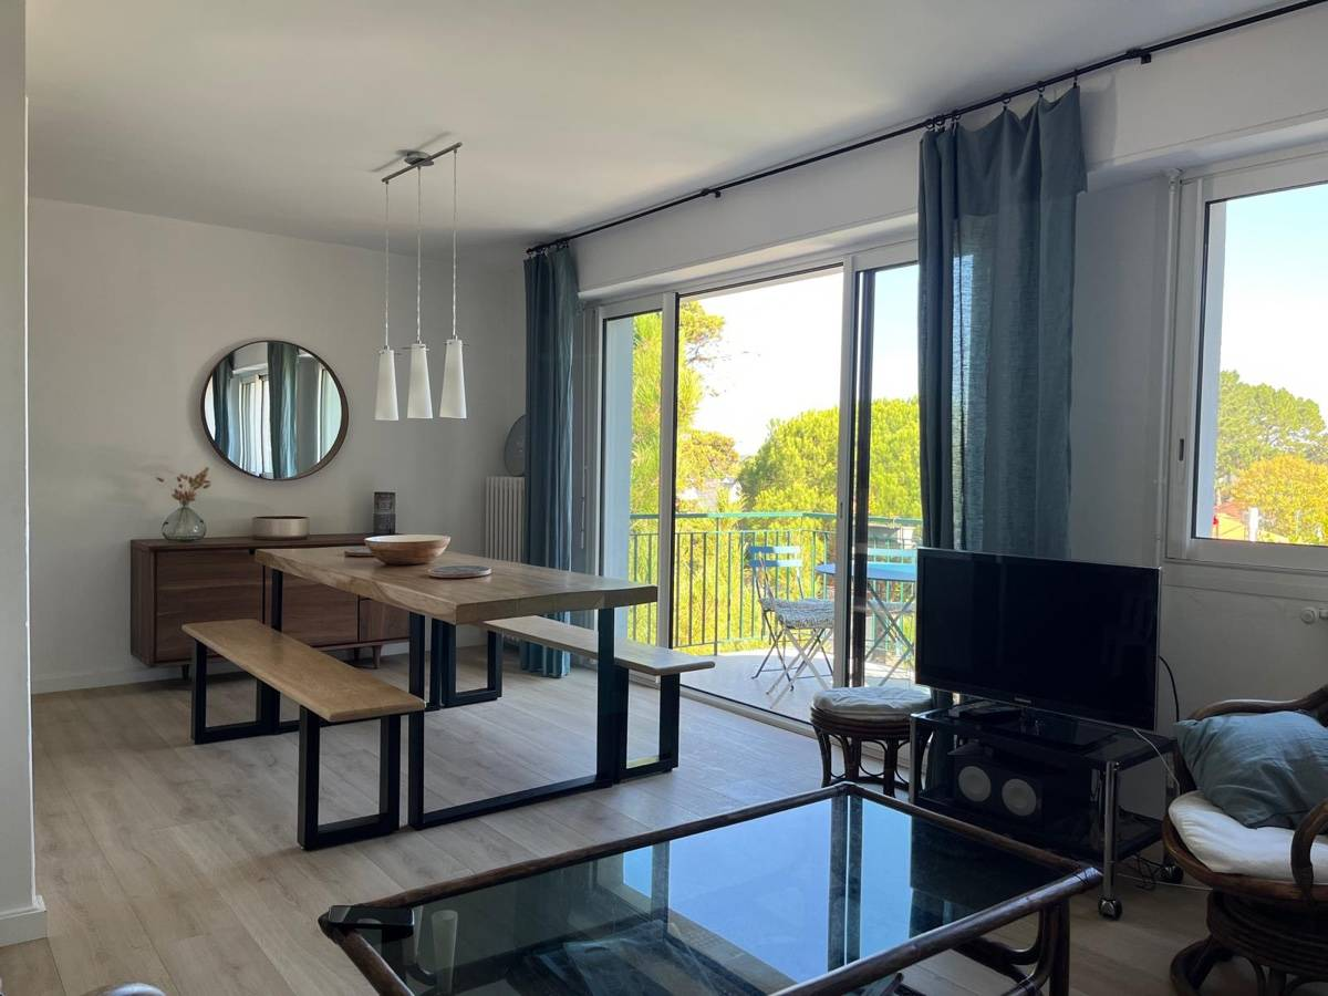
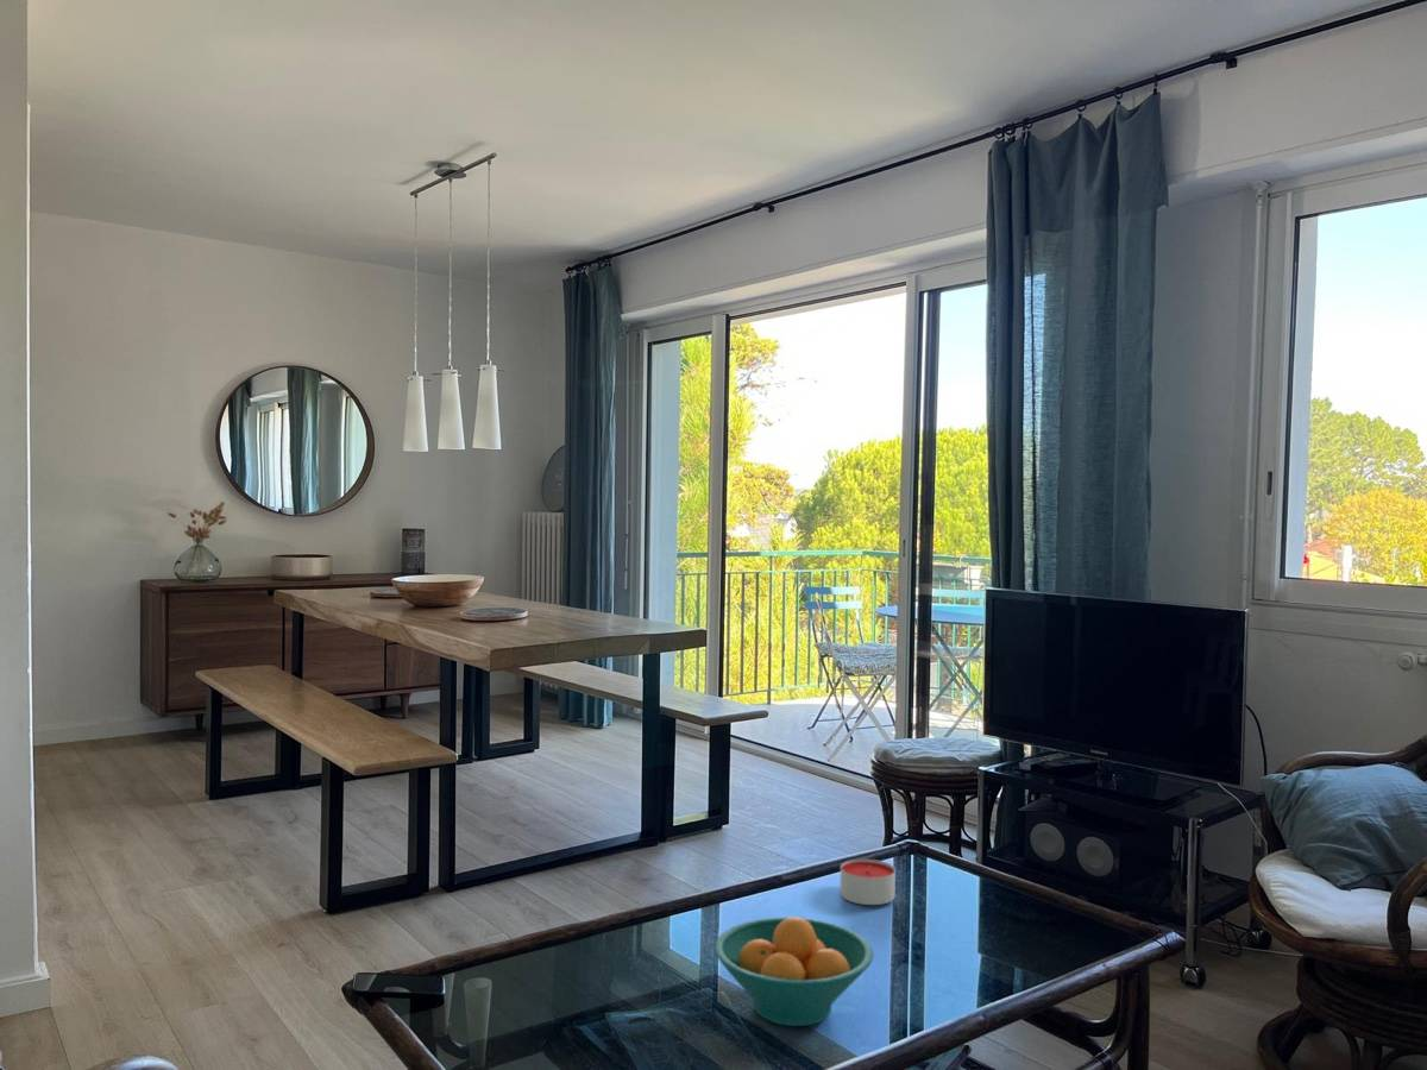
+ candle [838,858,897,906]
+ fruit bowl [714,915,874,1027]
